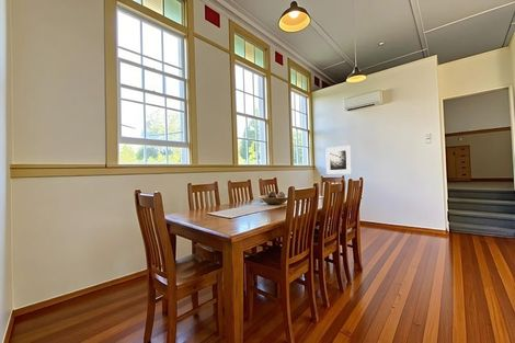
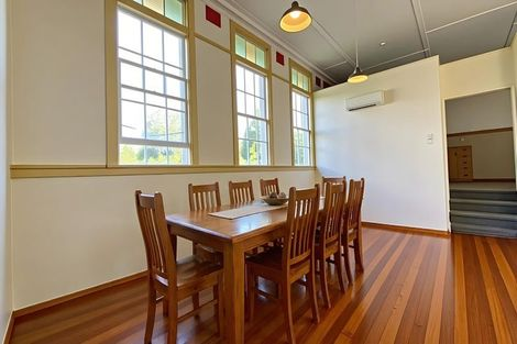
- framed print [324,145,353,175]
